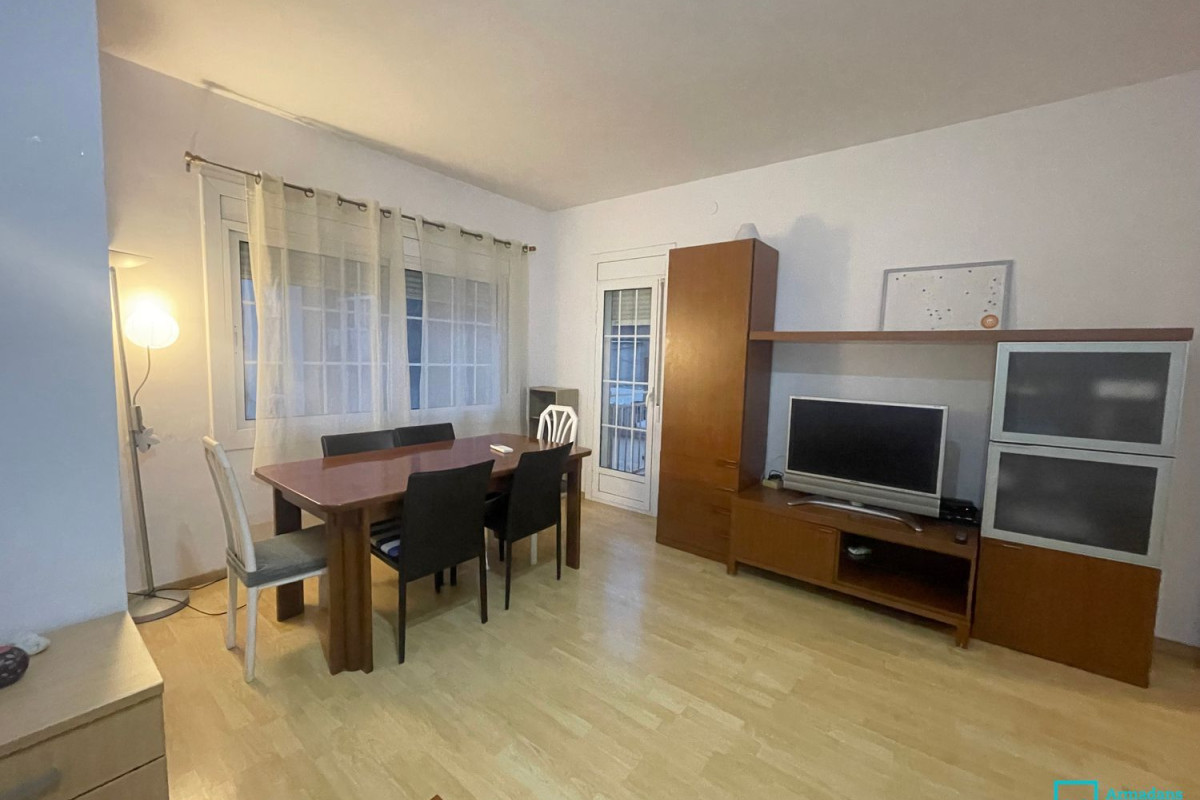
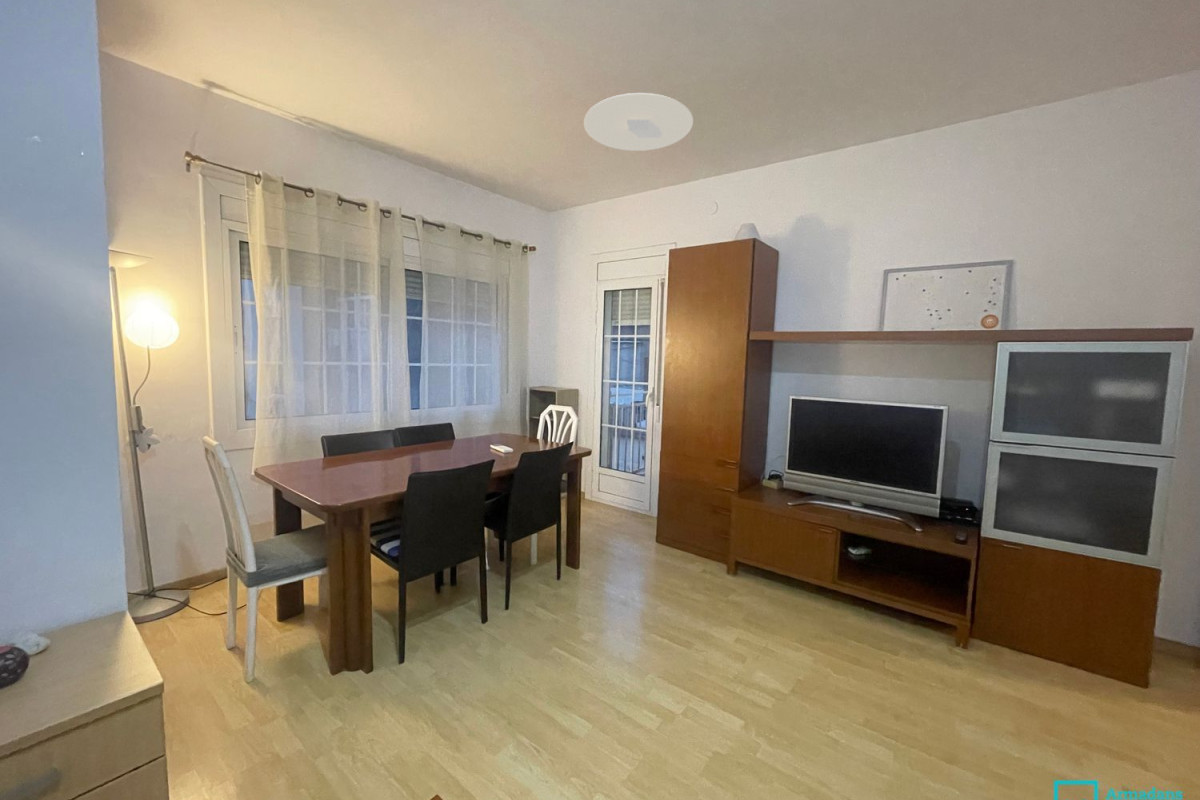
+ ceiling light [583,92,694,152]
